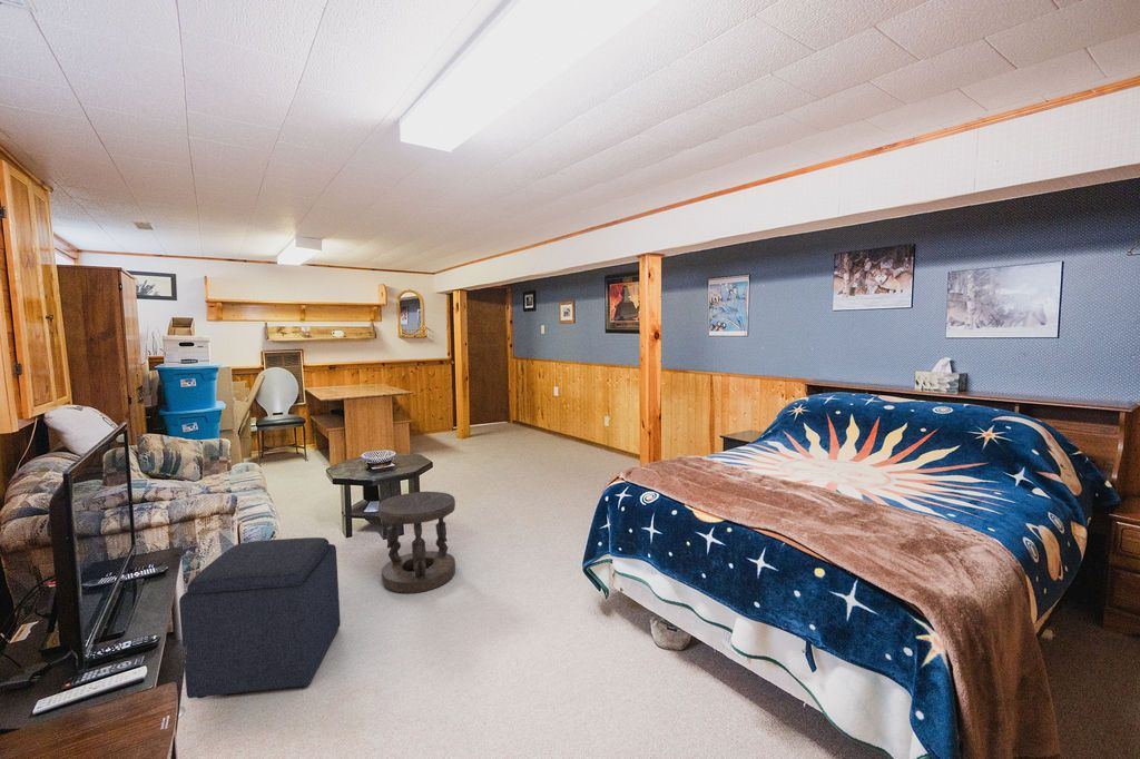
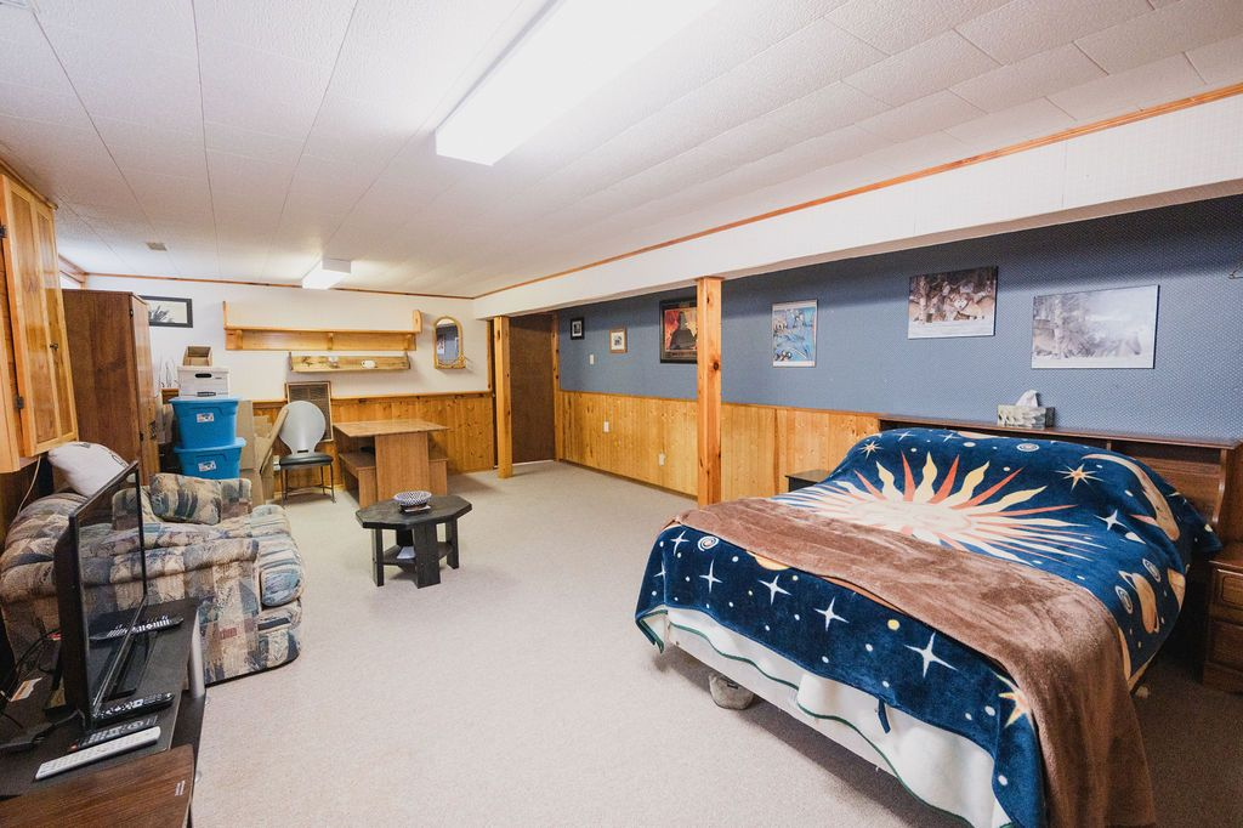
- stool [376,491,456,594]
- ottoman [178,536,341,699]
